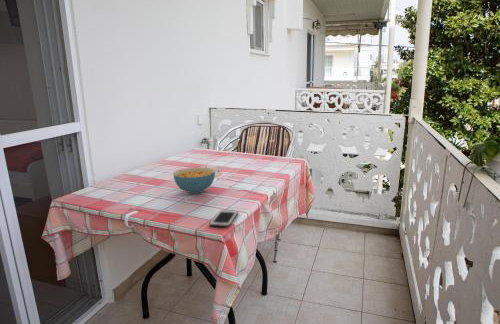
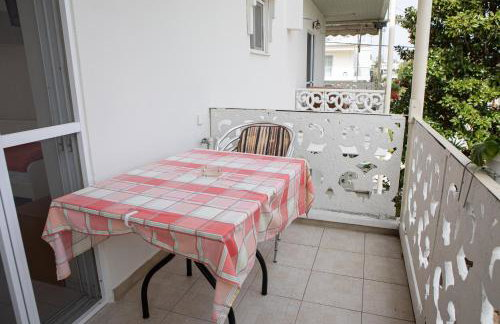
- cell phone [209,209,239,228]
- cereal bowl [172,166,216,195]
